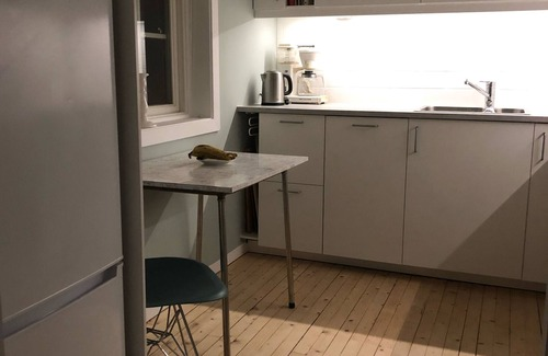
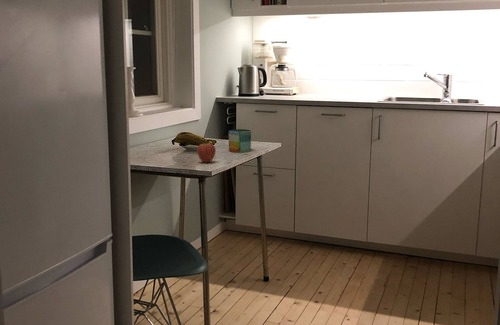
+ mug [228,128,252,153]
+ fruit [196,139,217,163]
